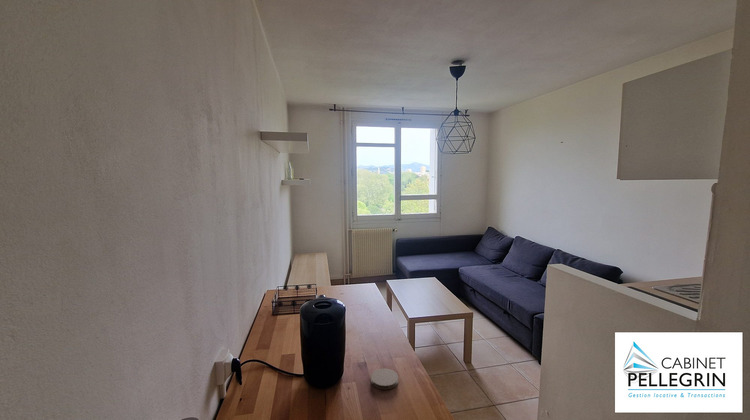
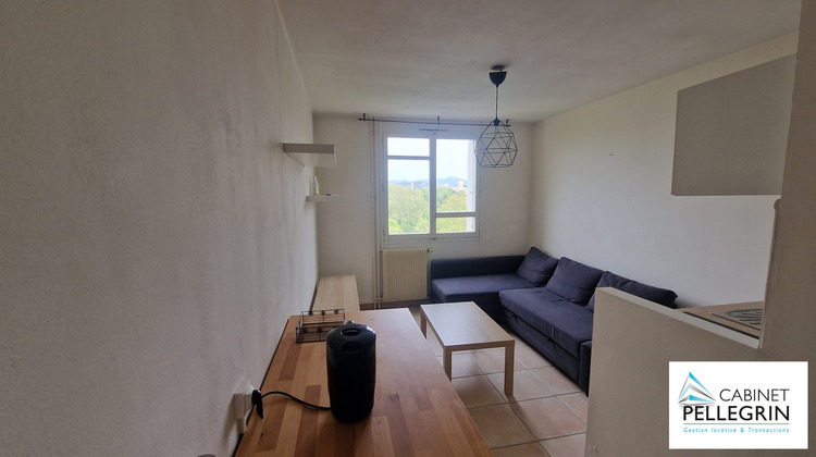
- coaster [370,367,399,390]
